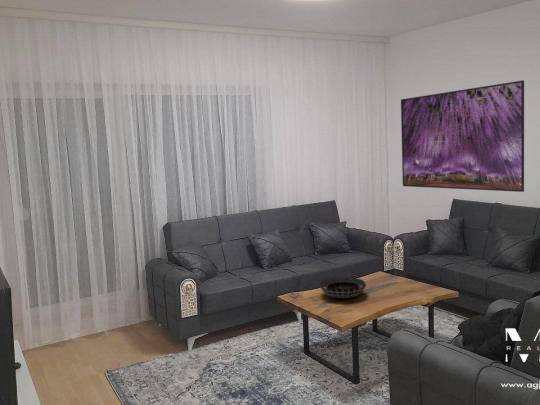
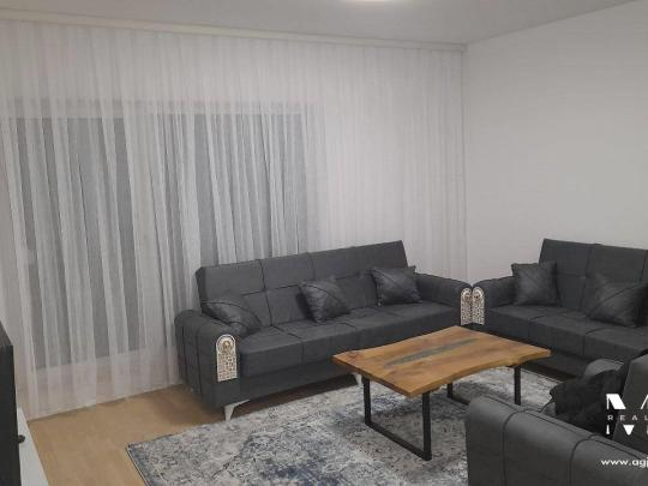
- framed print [400,79,525,193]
- decorative bowl [318,276,367,299]
